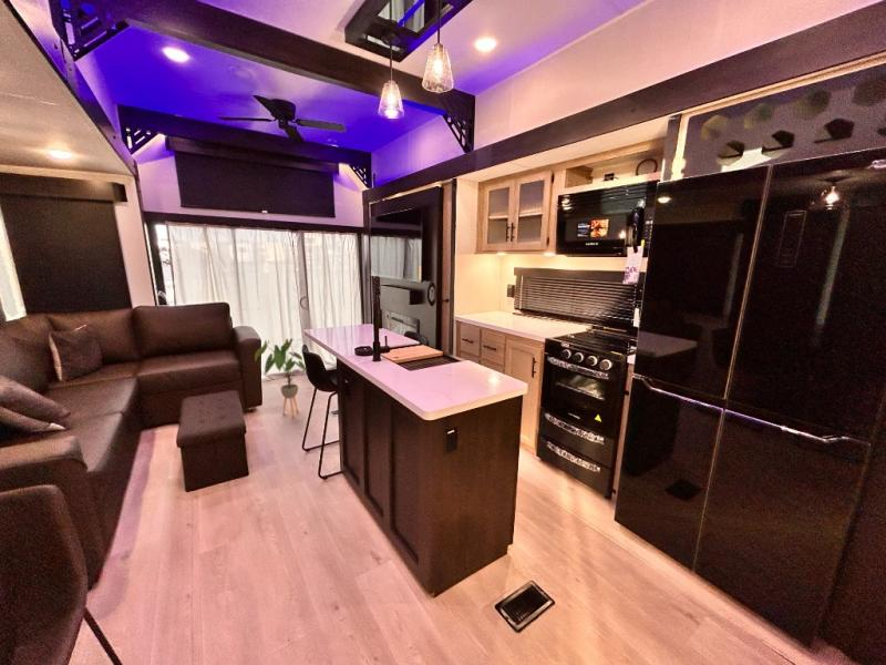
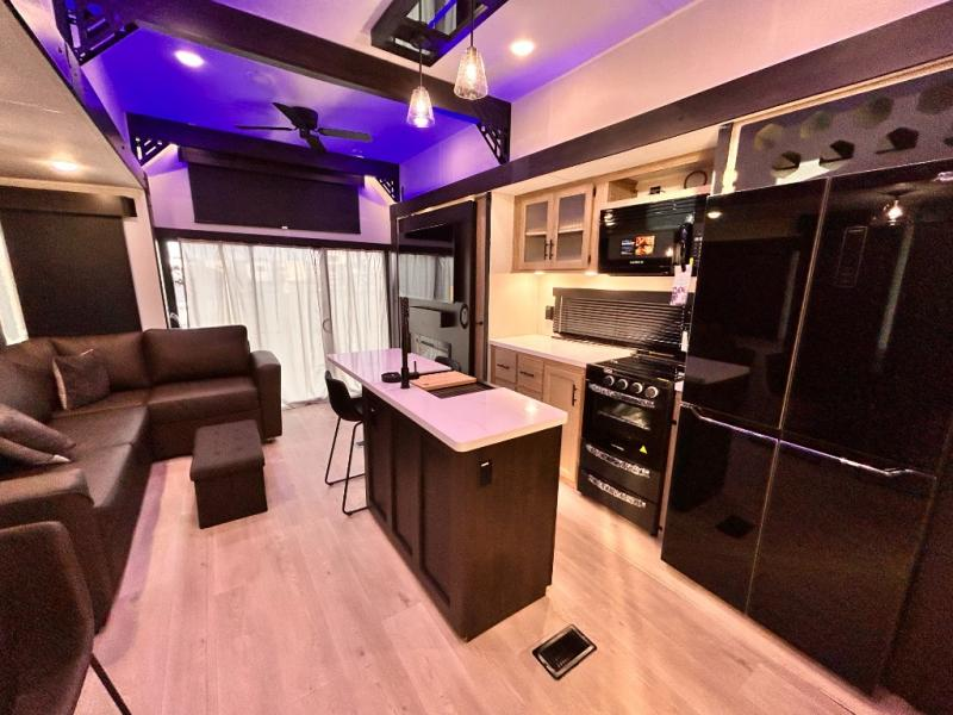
- house plant [254,337,307,418]
